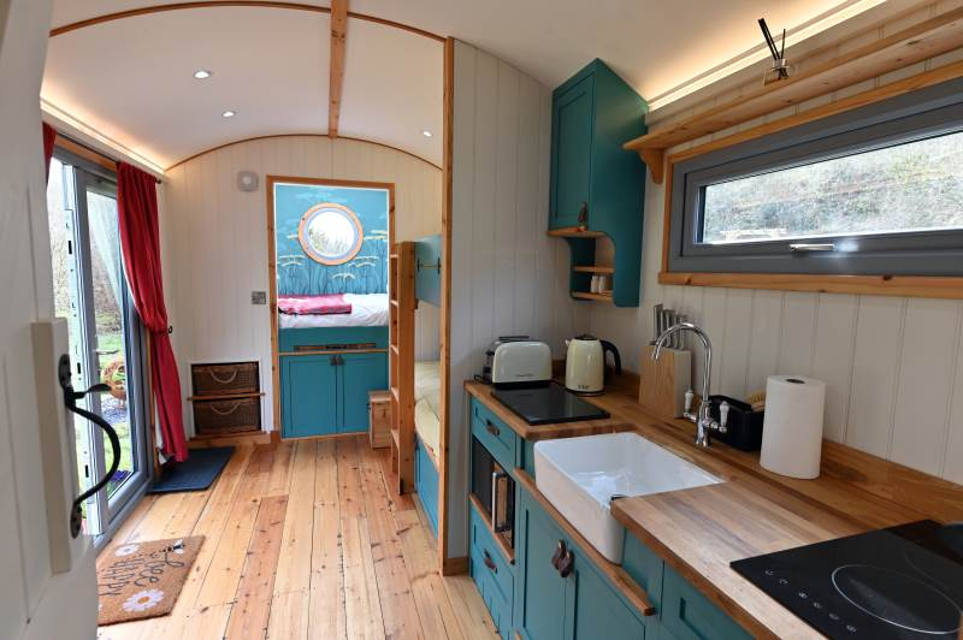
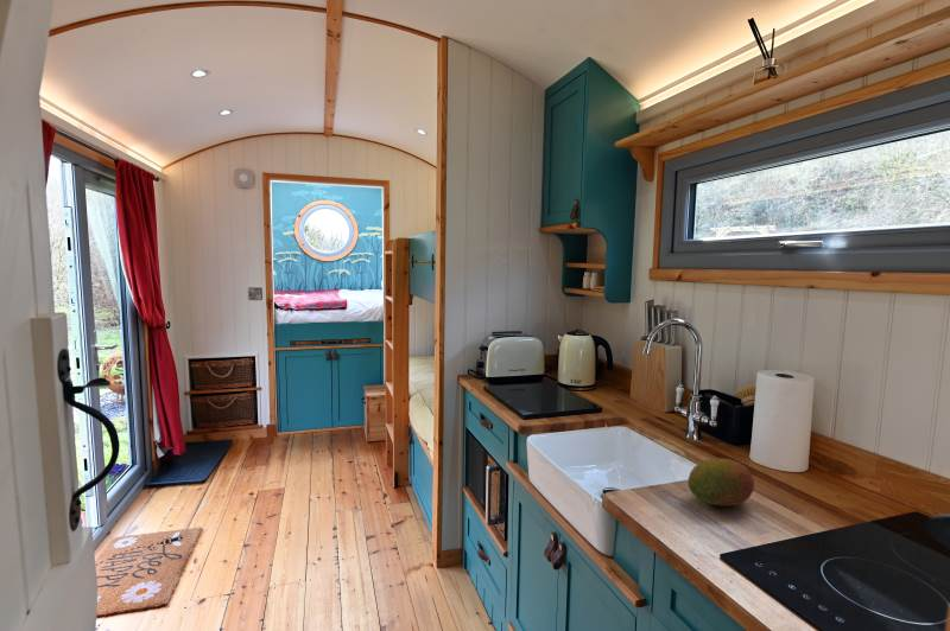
+ fruit [686,457,755,506]
